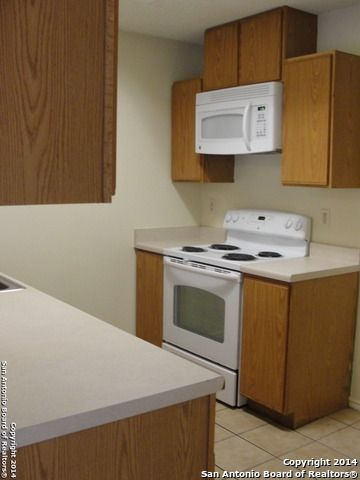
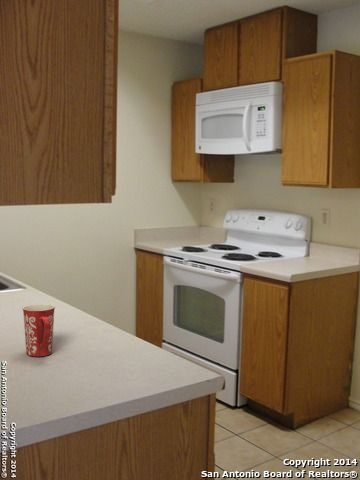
+ mug [21,303,56,357]
